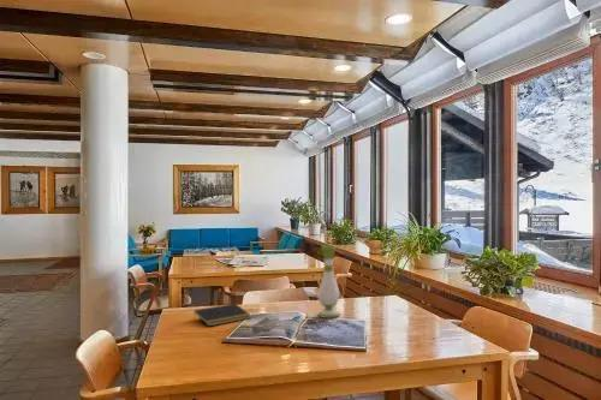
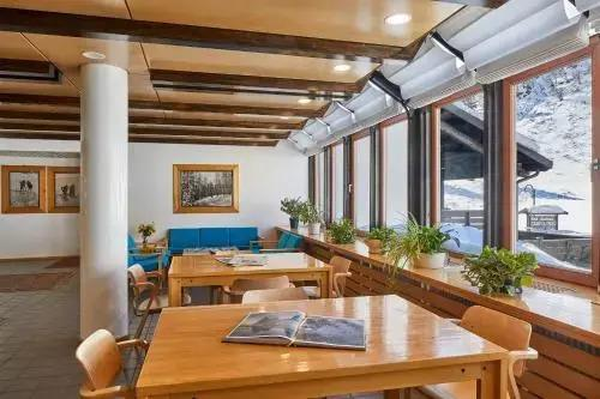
- vase [317,245,340,320]
- notepad [192,303,252,327]
